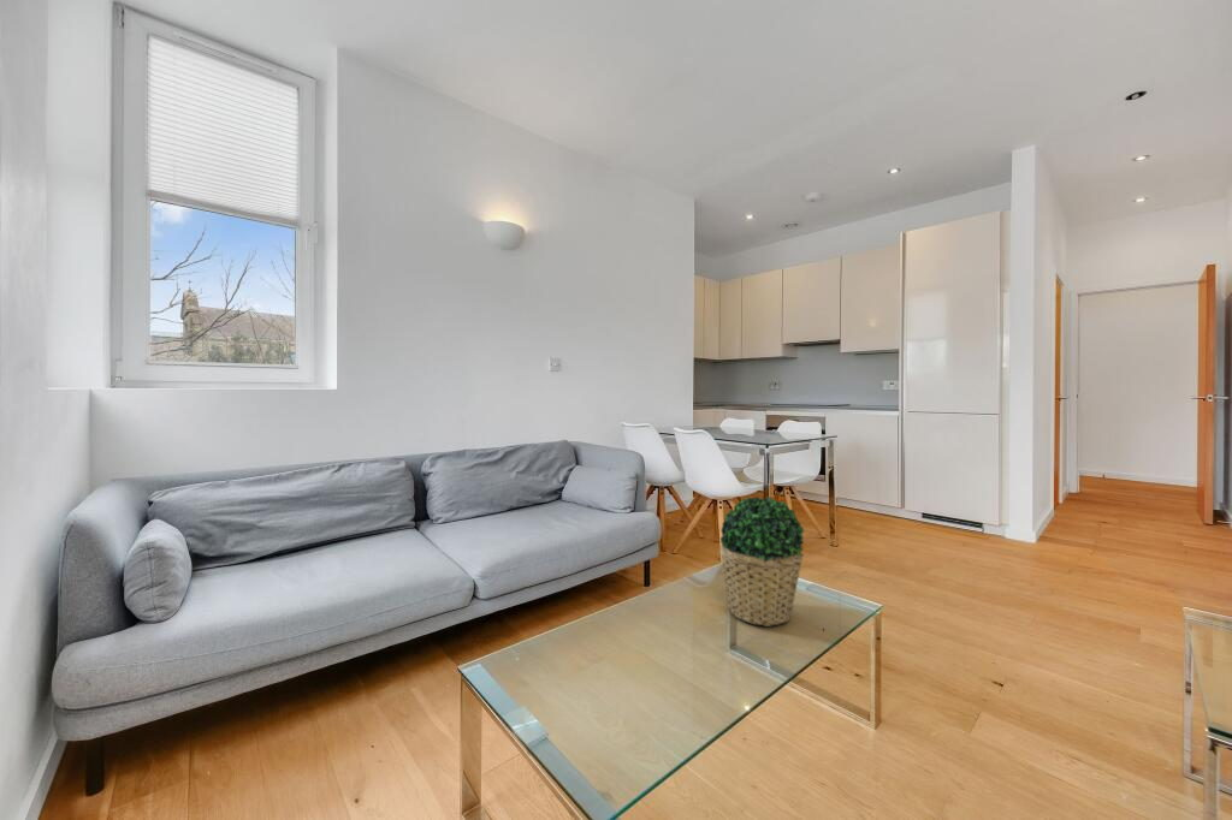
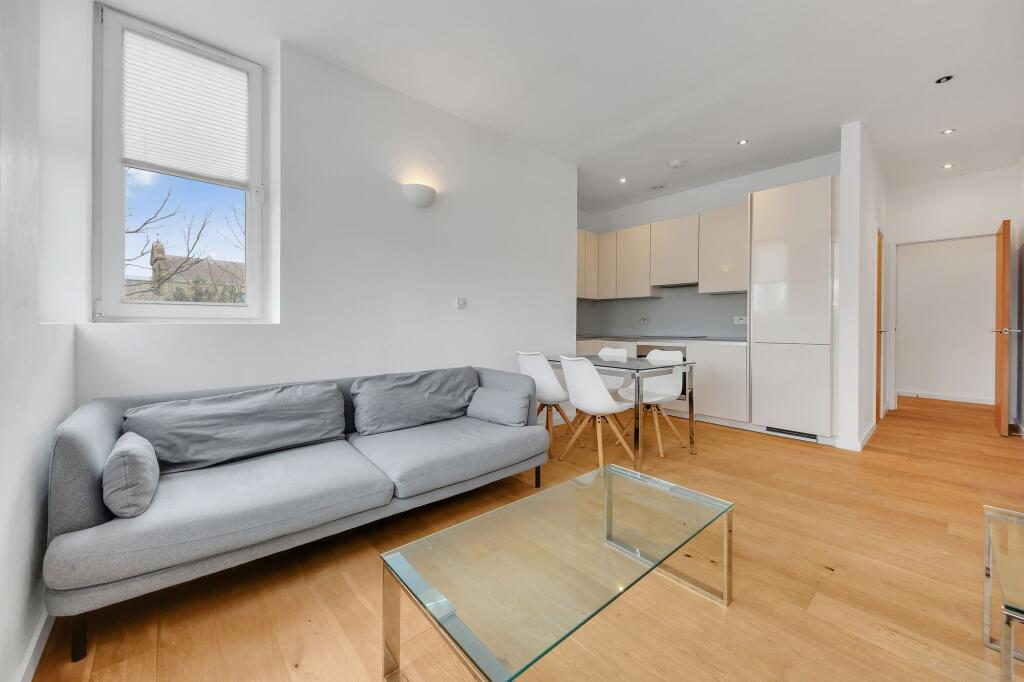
- potted plant [719,495,806,628]
